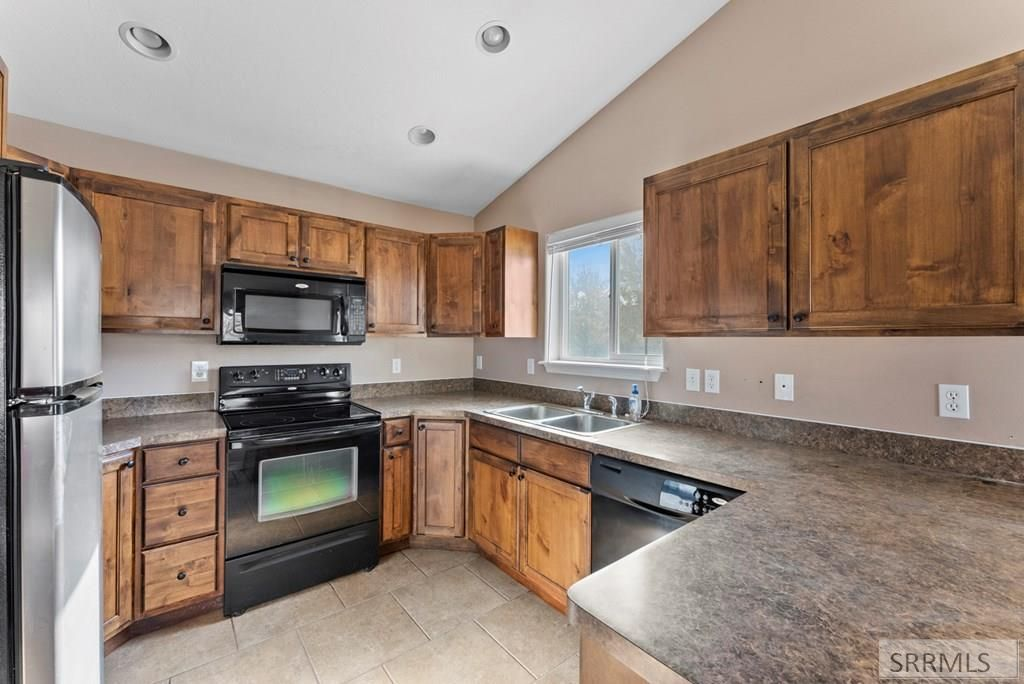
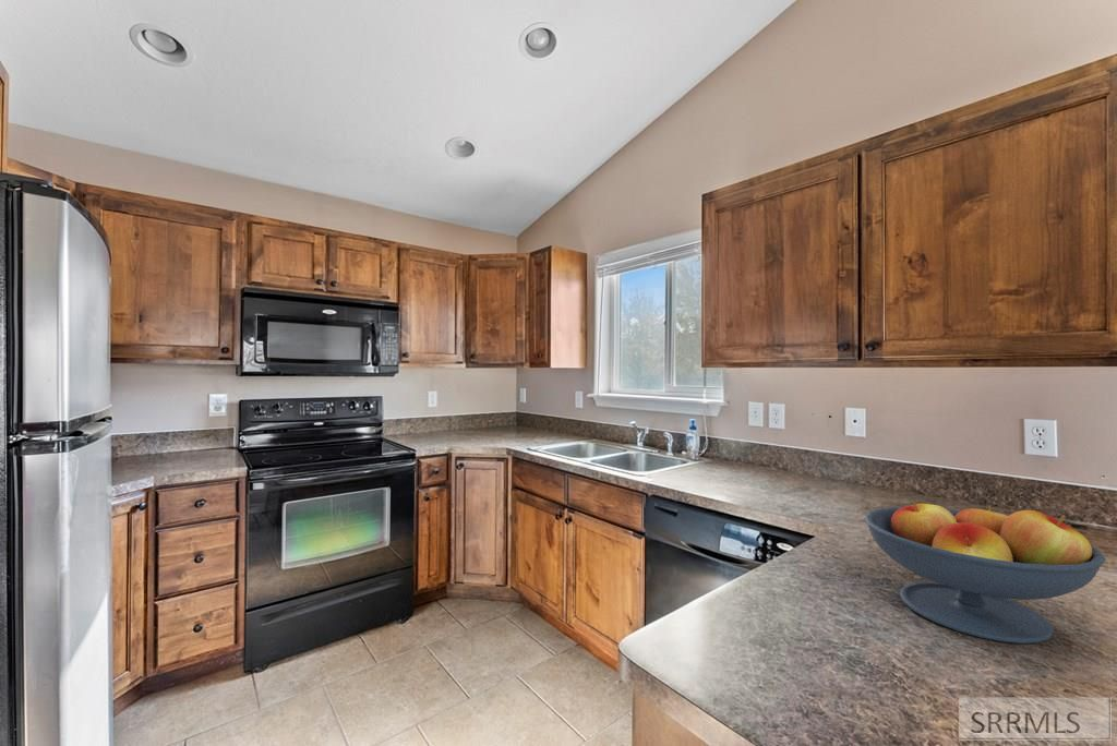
+ fruit bowl [863,500,1107,645]
